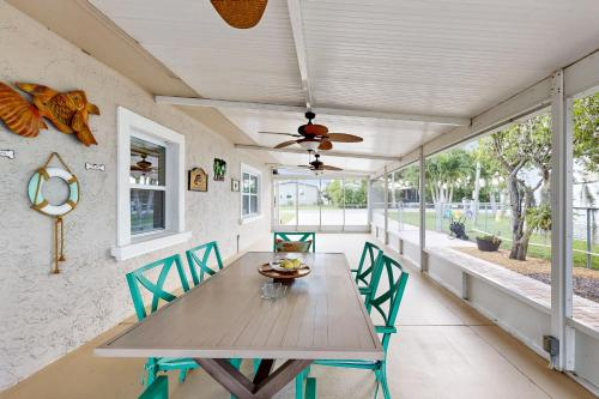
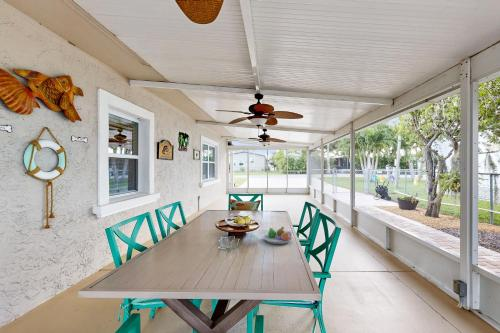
+ fruit bowl [262,226,293,245]
